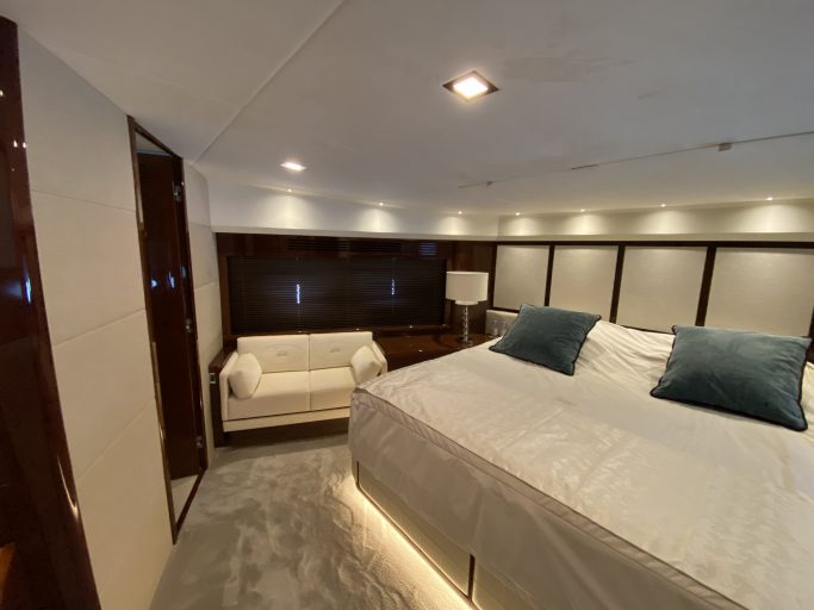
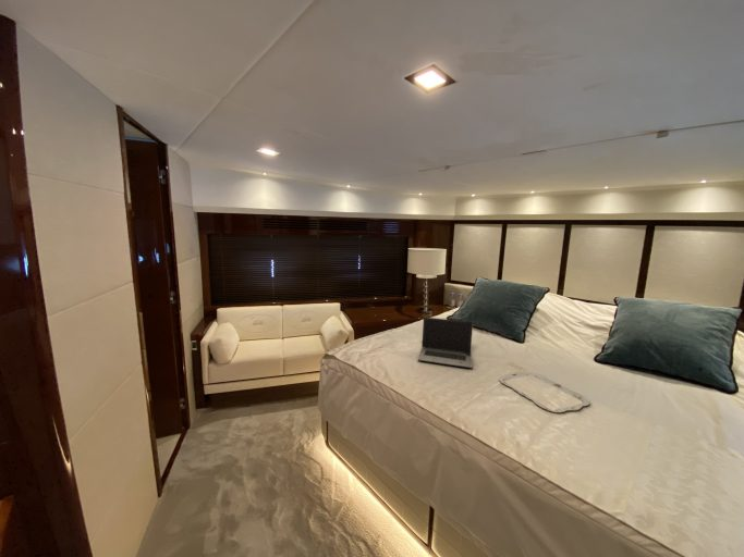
+ laptop computer [417,317,474,369]
+ serving tray [498,371,590,413]
